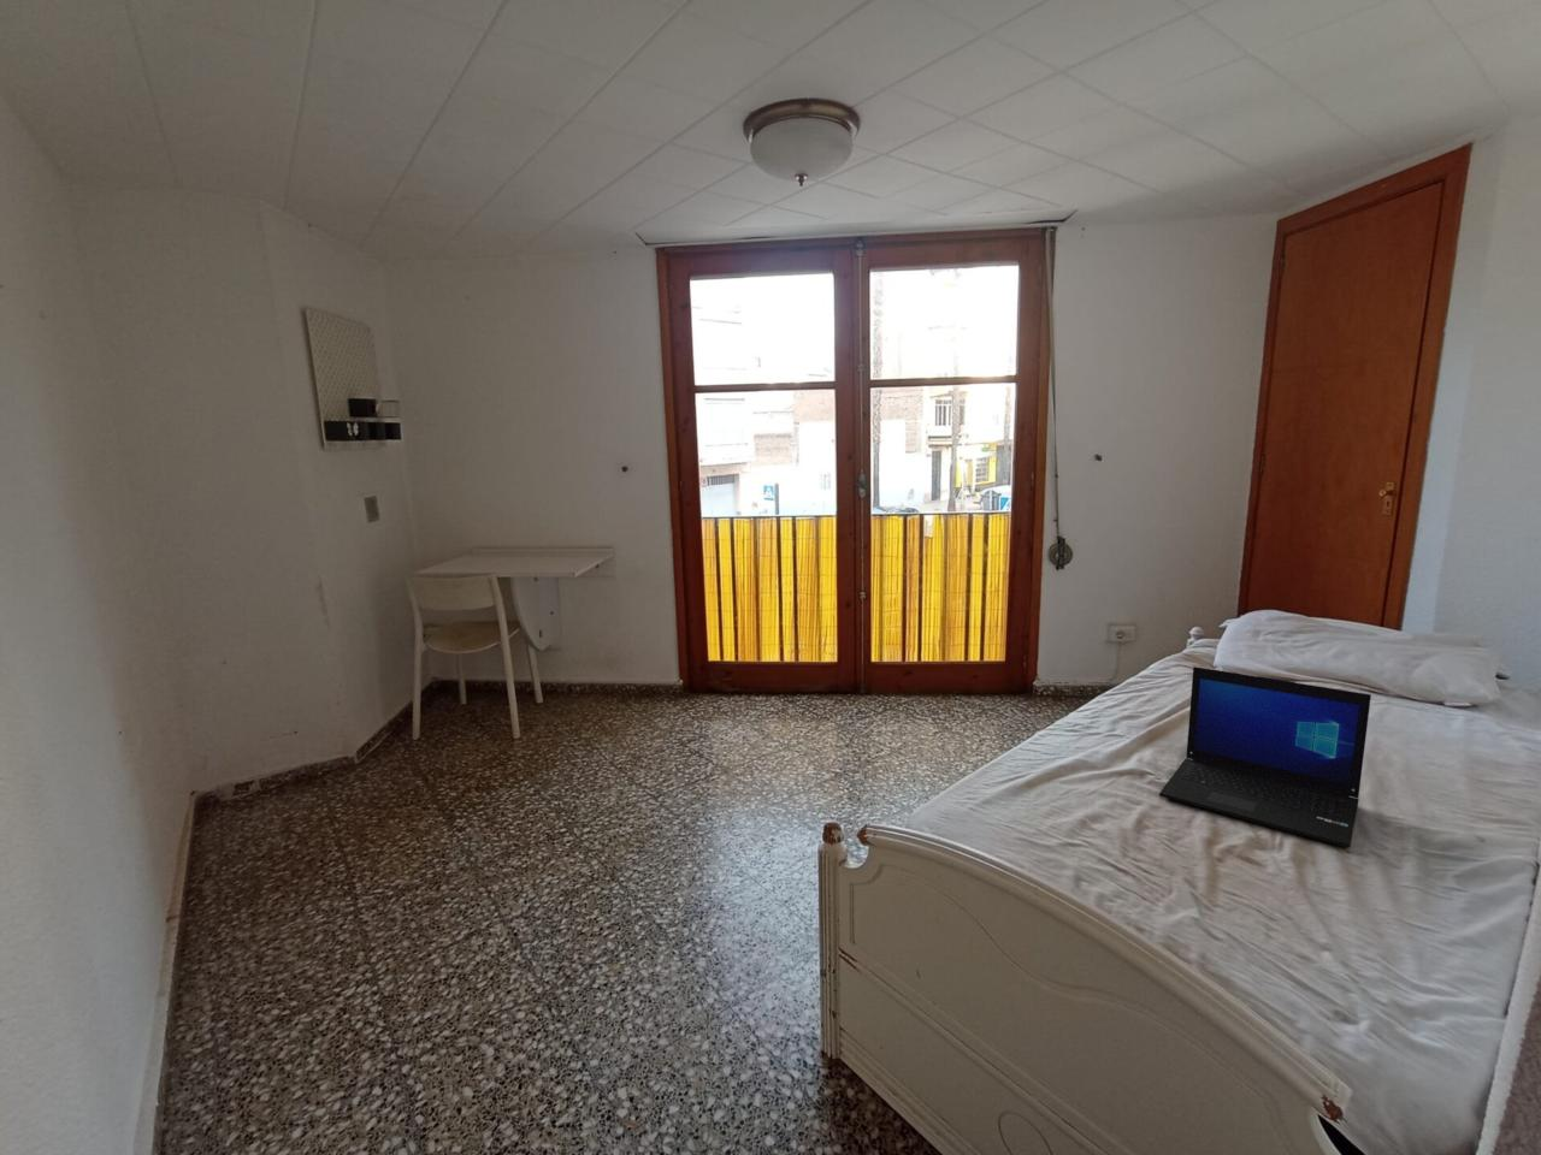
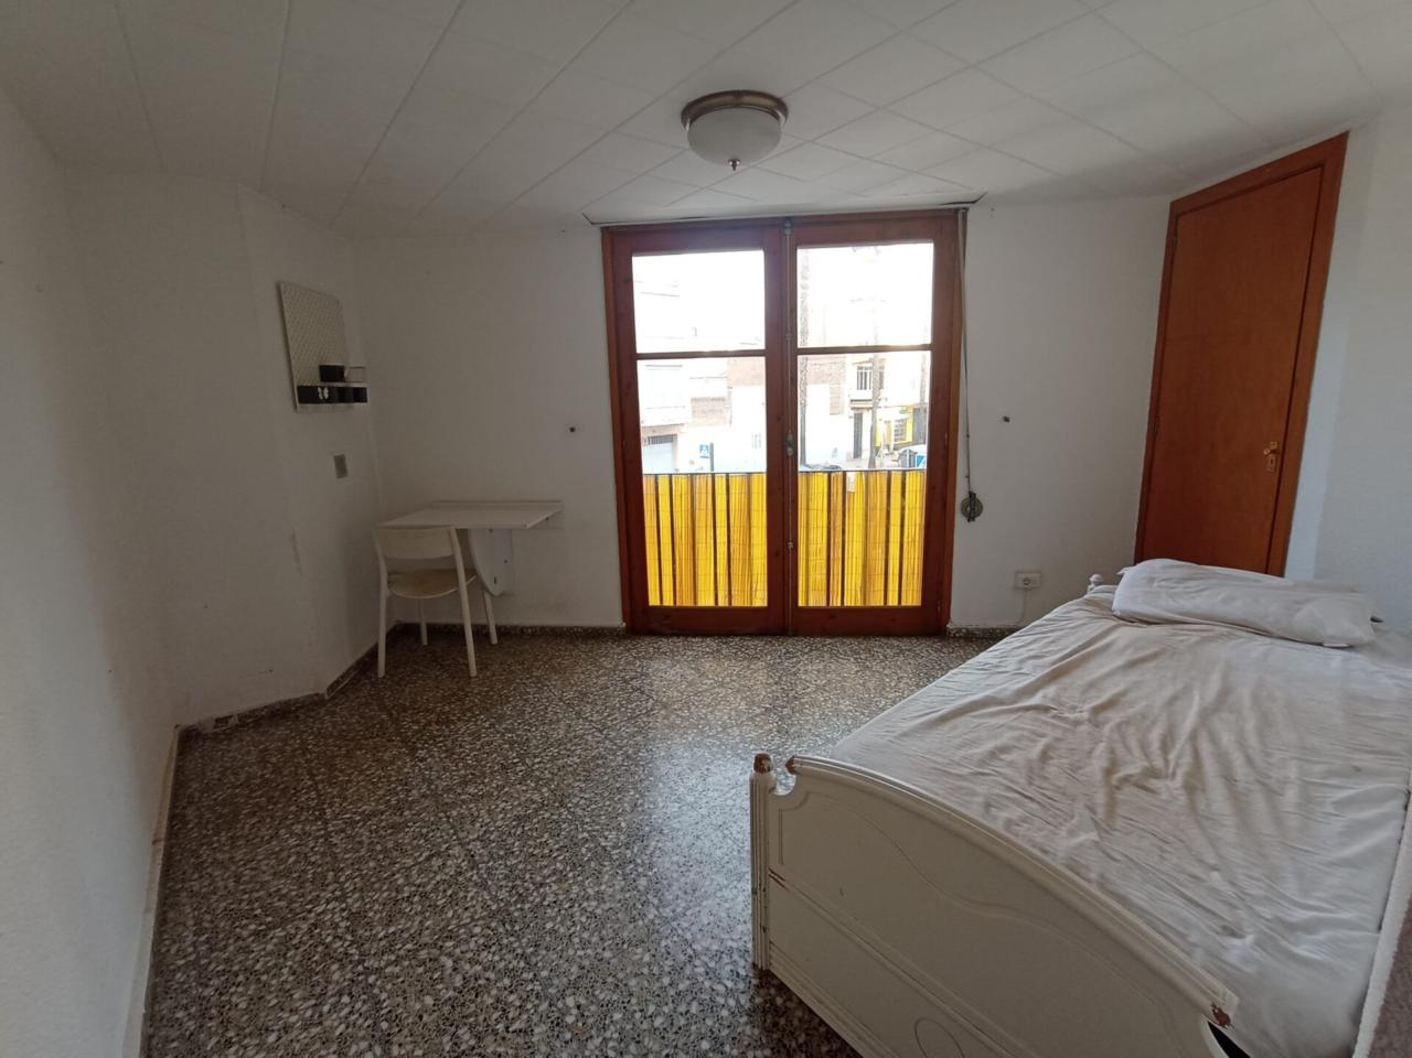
- laptop [1158,665,1372,849]
